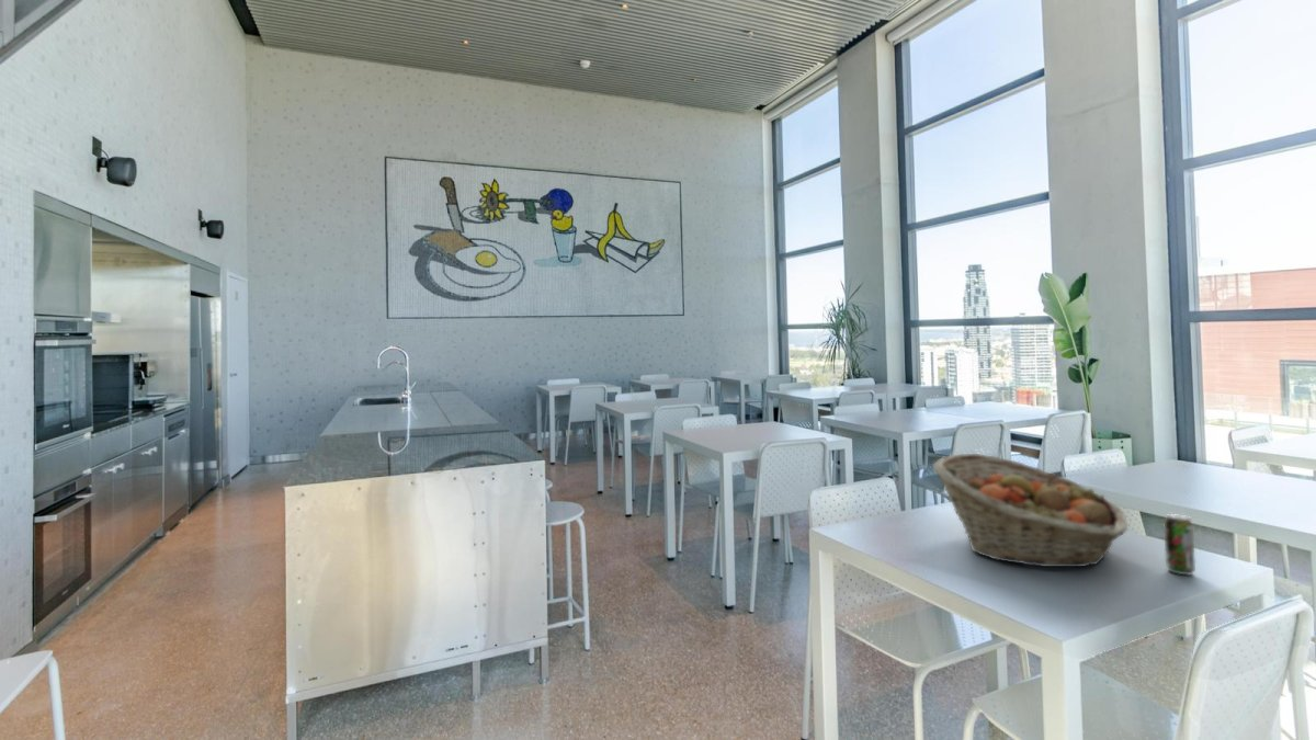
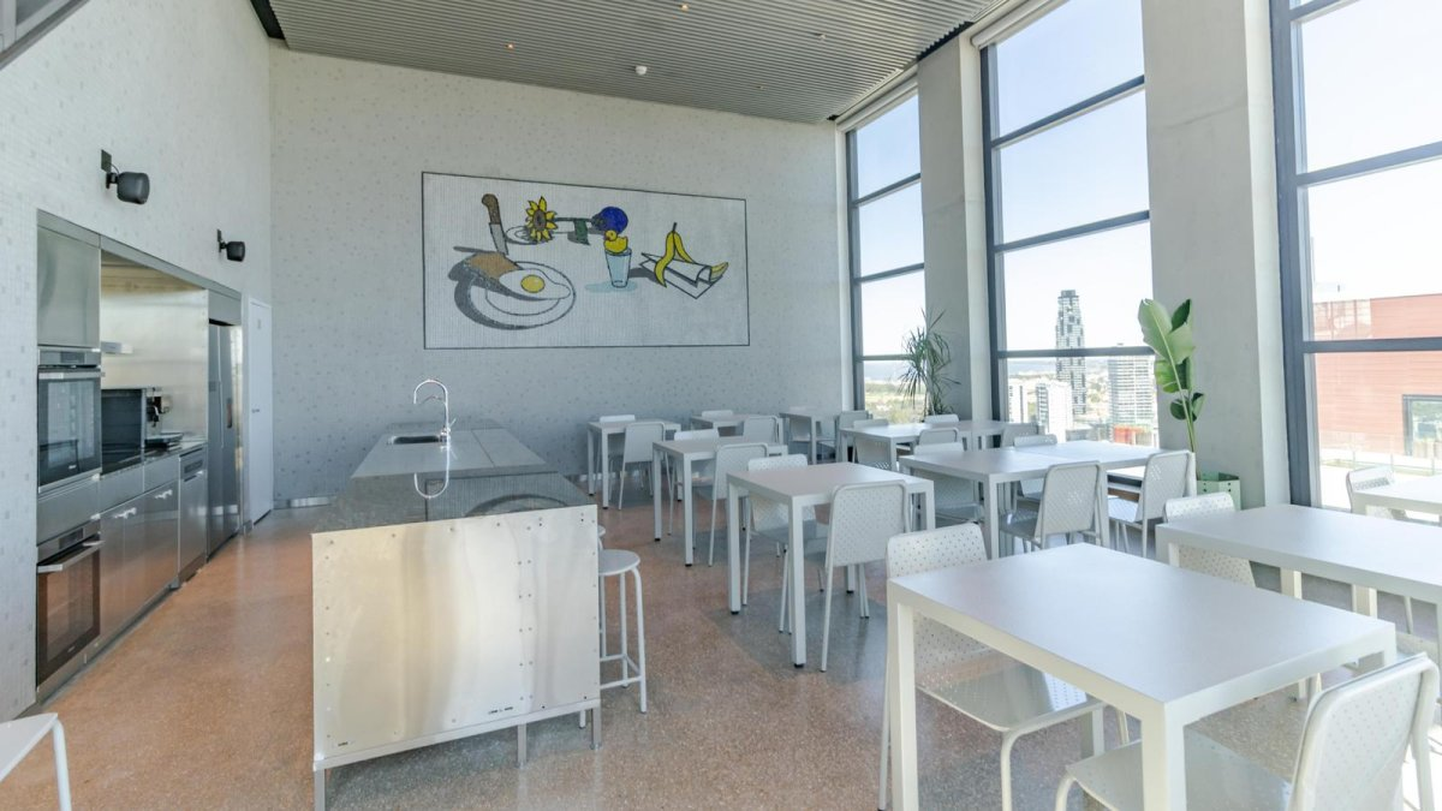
- beverage can [1164,513,1196,576]
- fruit basket [932,453,1128,568]
